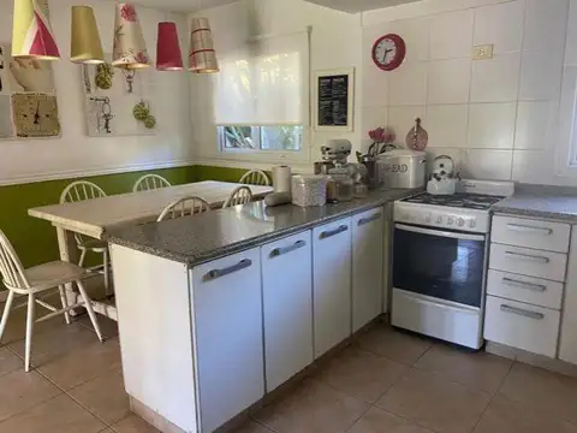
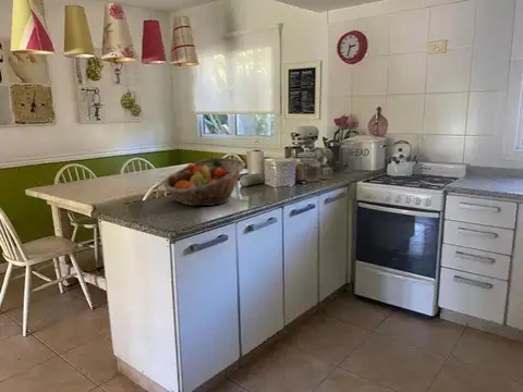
+ fruit basket [162,157,246,207]
